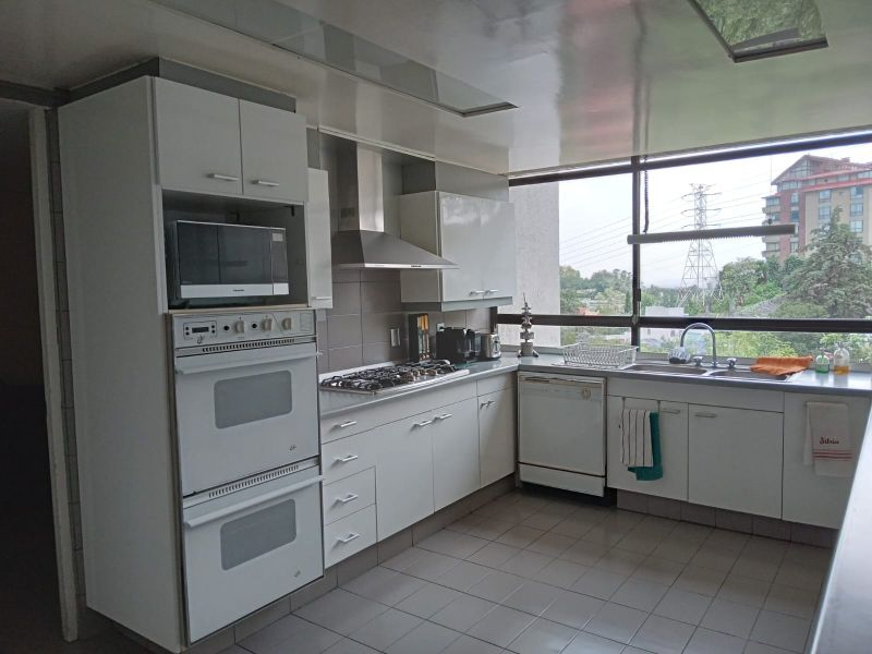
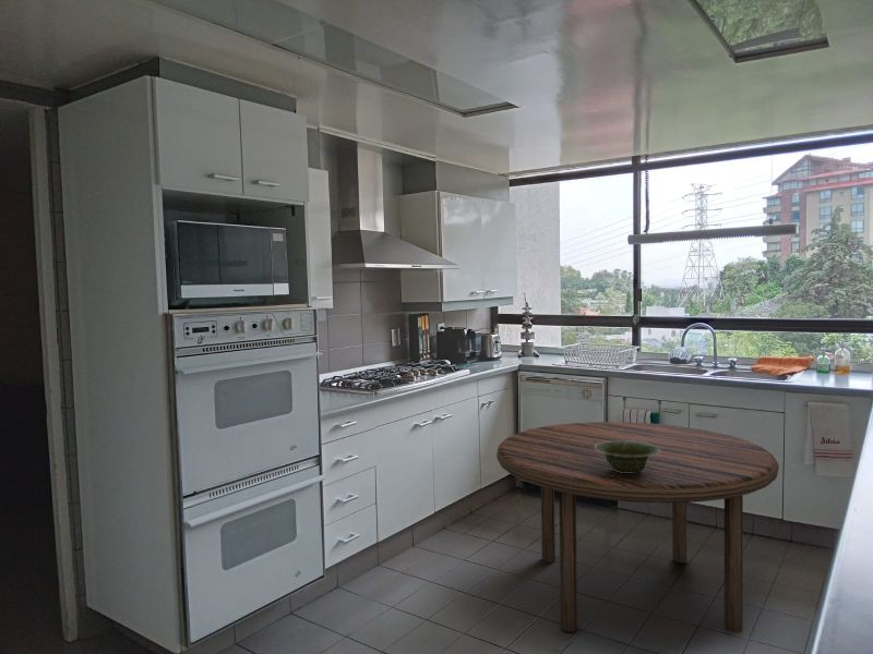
+ dish [595,441,660,473]
+ dining table [495,421,780,633]
